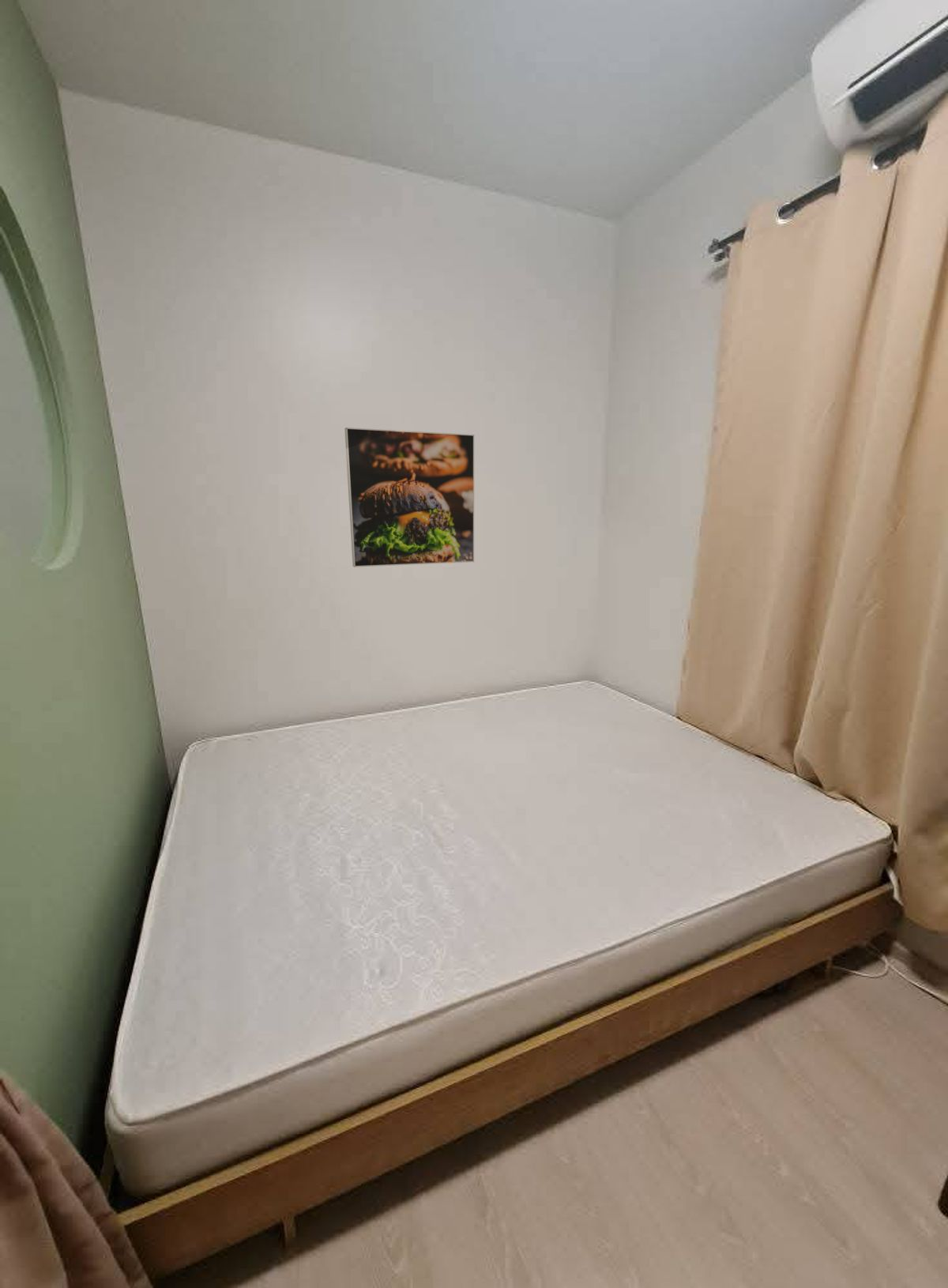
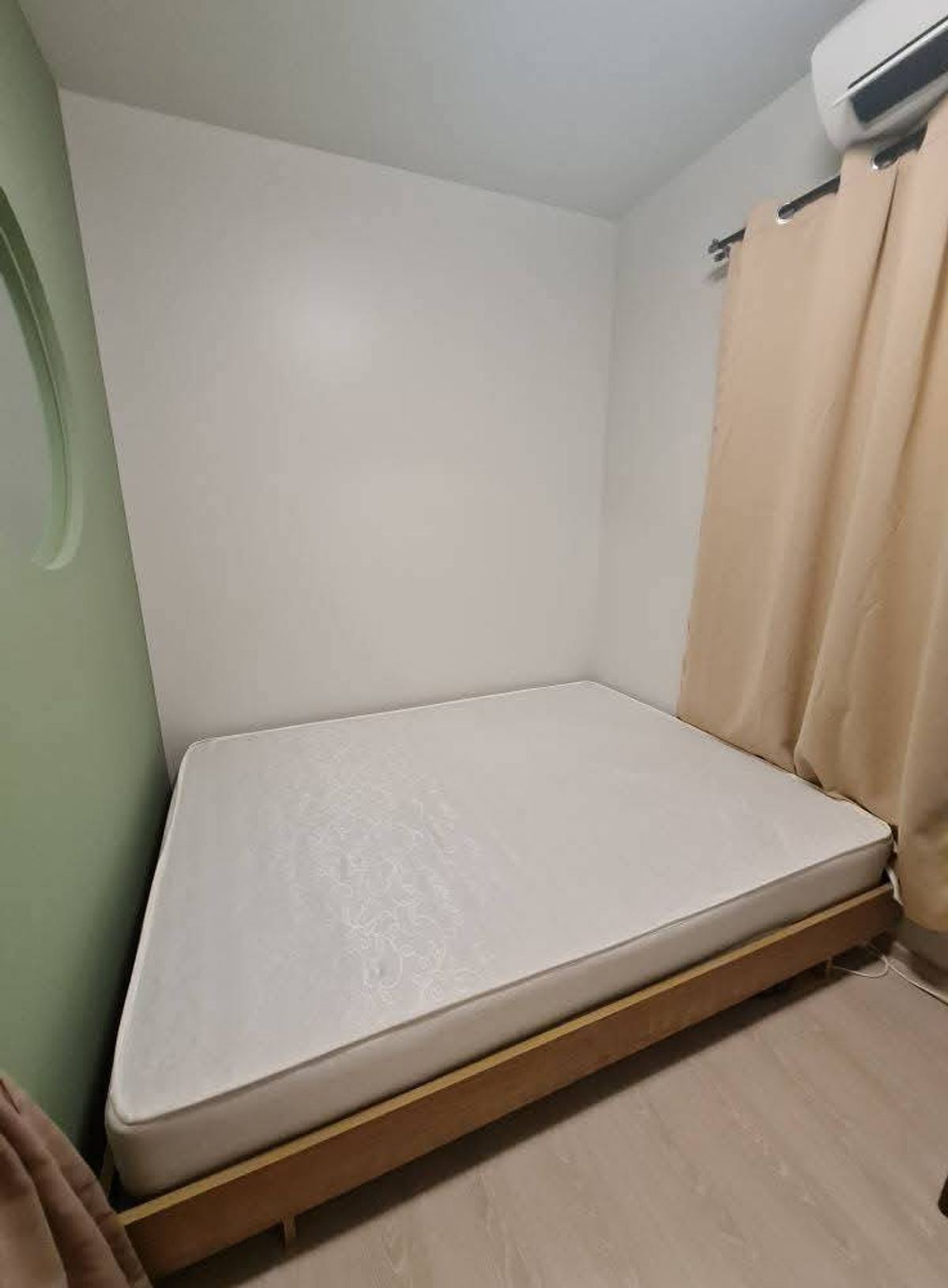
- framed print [344,427,475,568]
